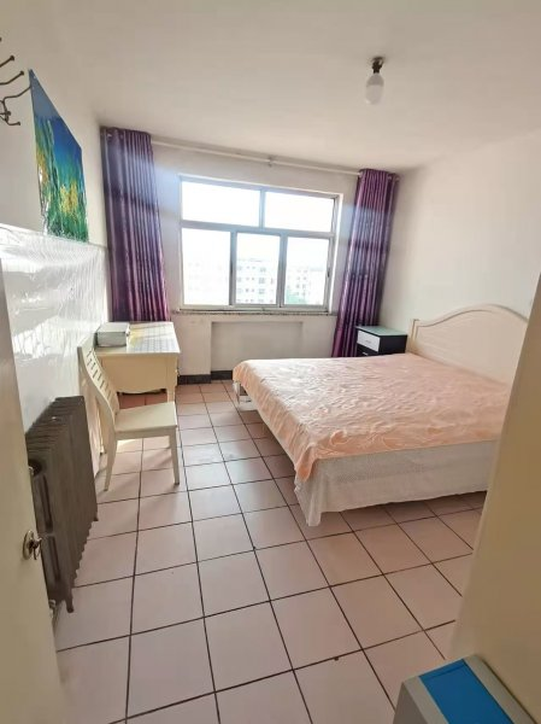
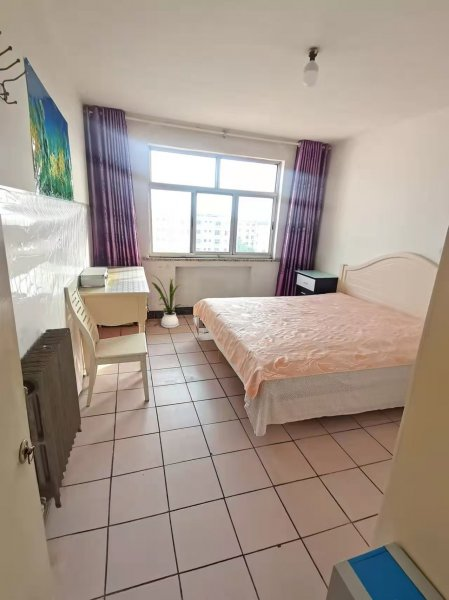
+ house plant [150,274,184,329]
